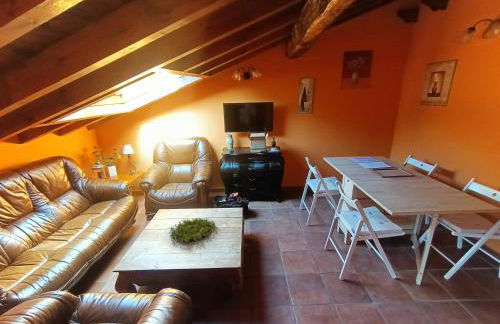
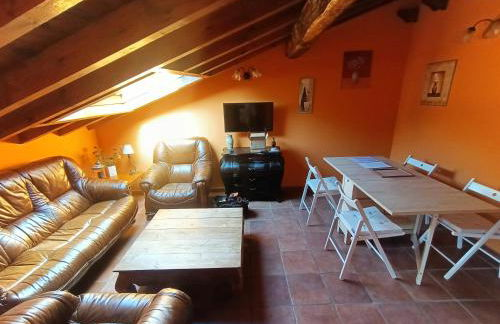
- plant [167,217,217,244]
